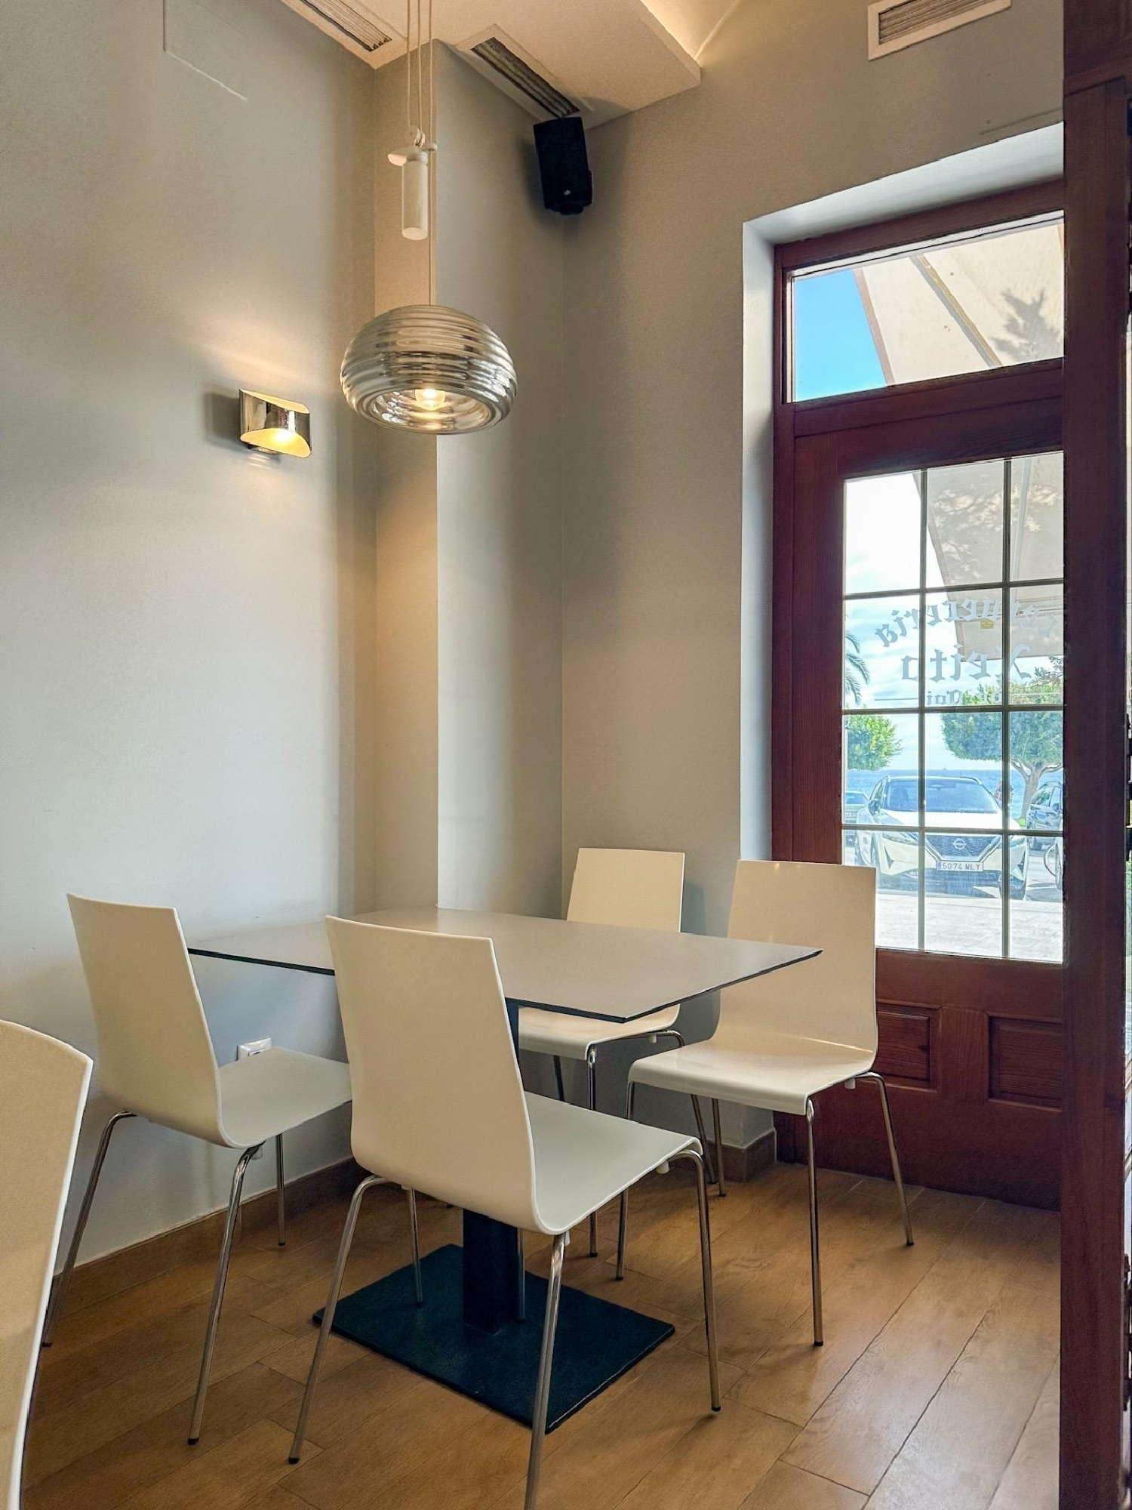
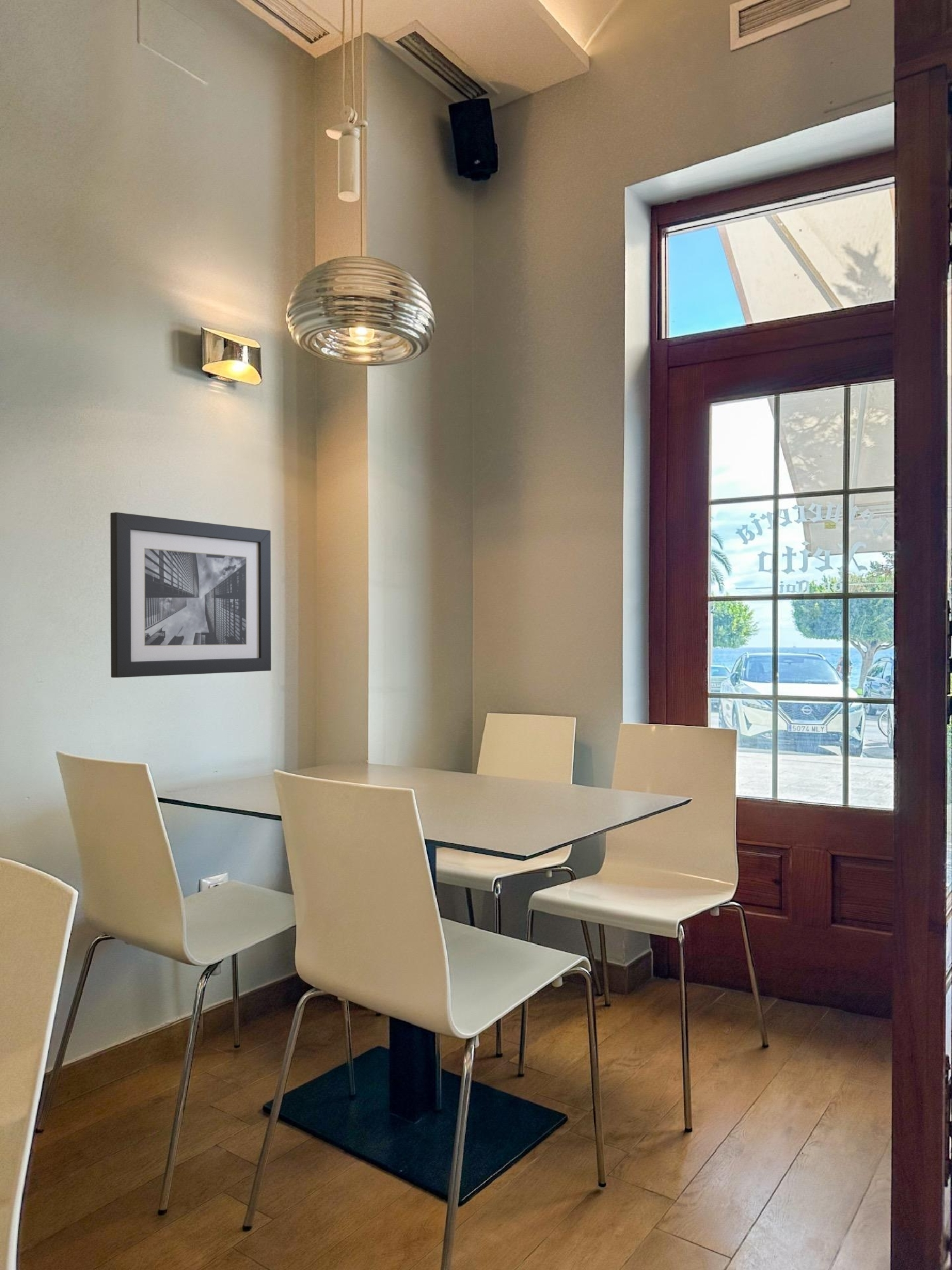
+ wall art [110,512,272,678]
